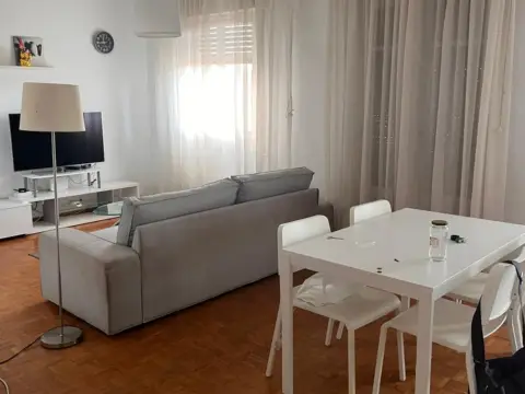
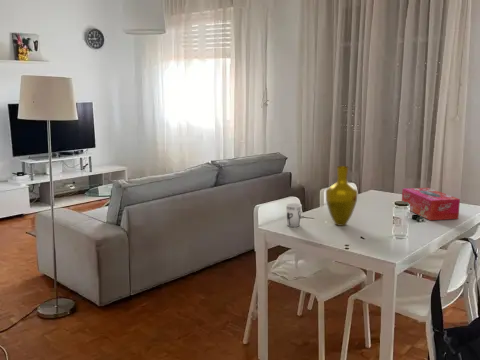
+ cup [285,202,303,228]
+ tissue box [401,187,461,221]
+ vase [325,165,359,227]
